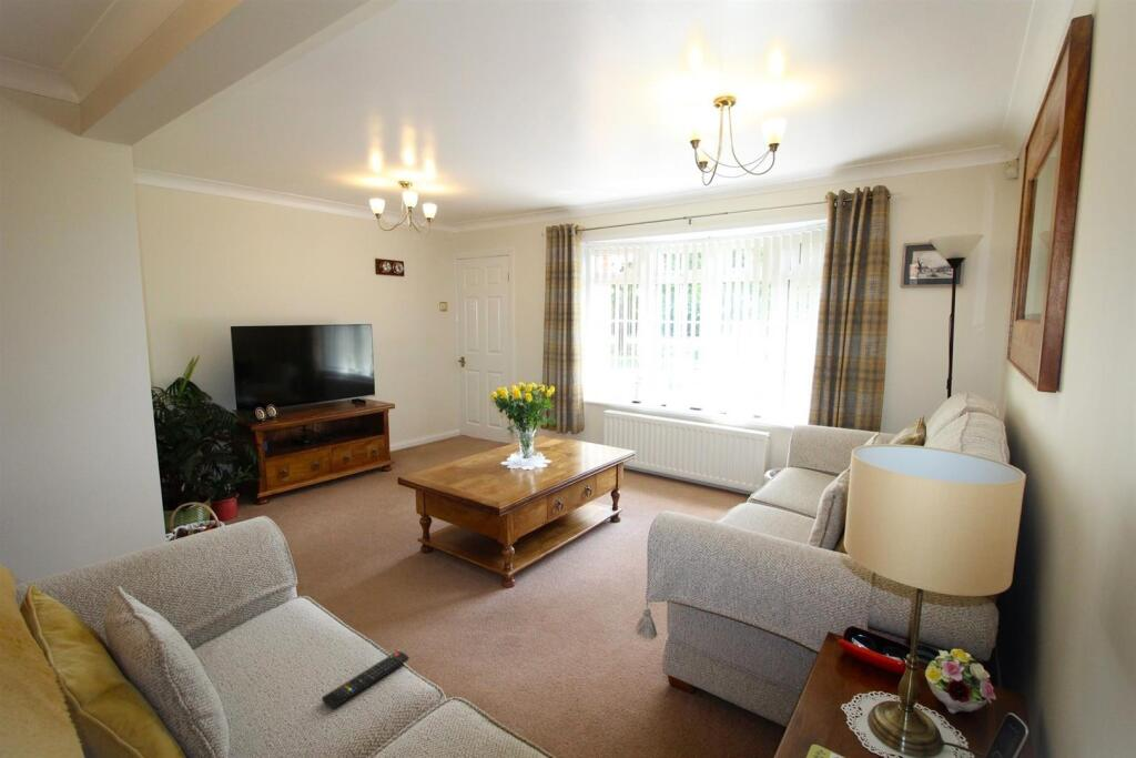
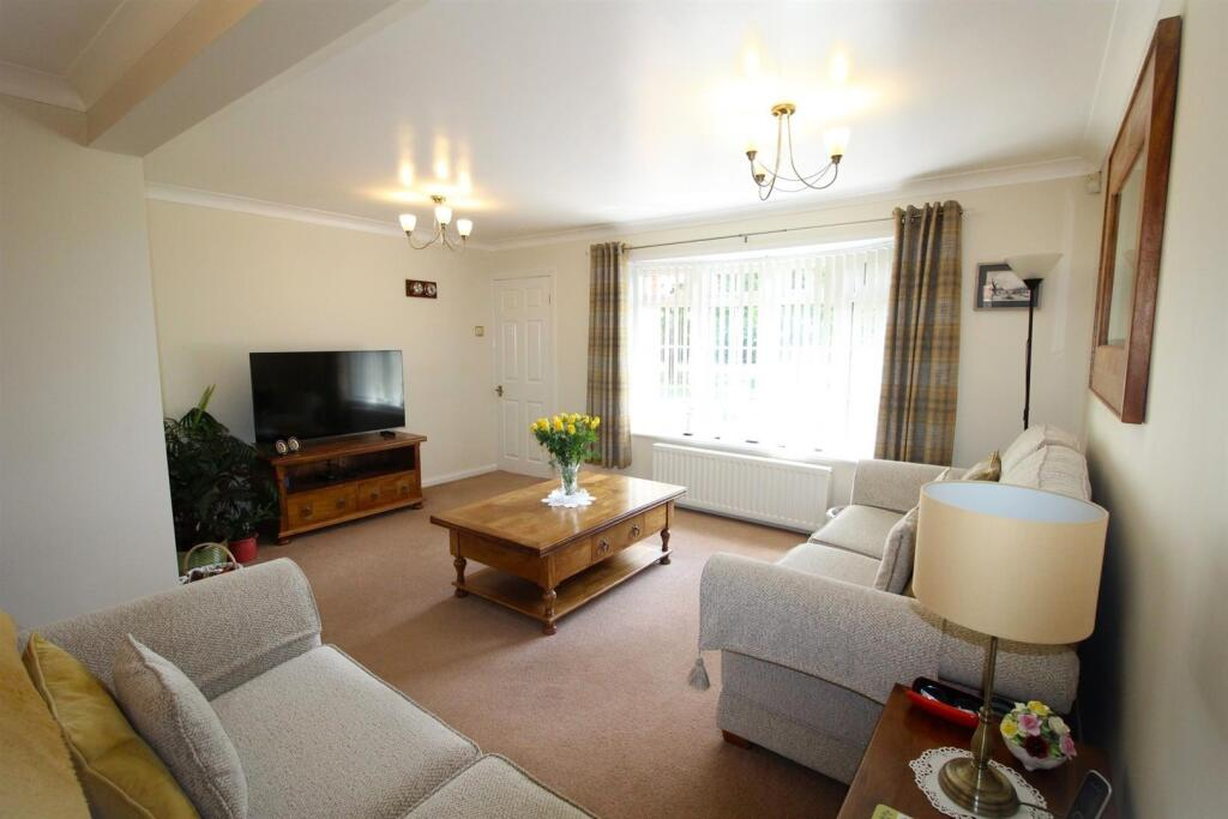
- remote control [321,650,410,709]
